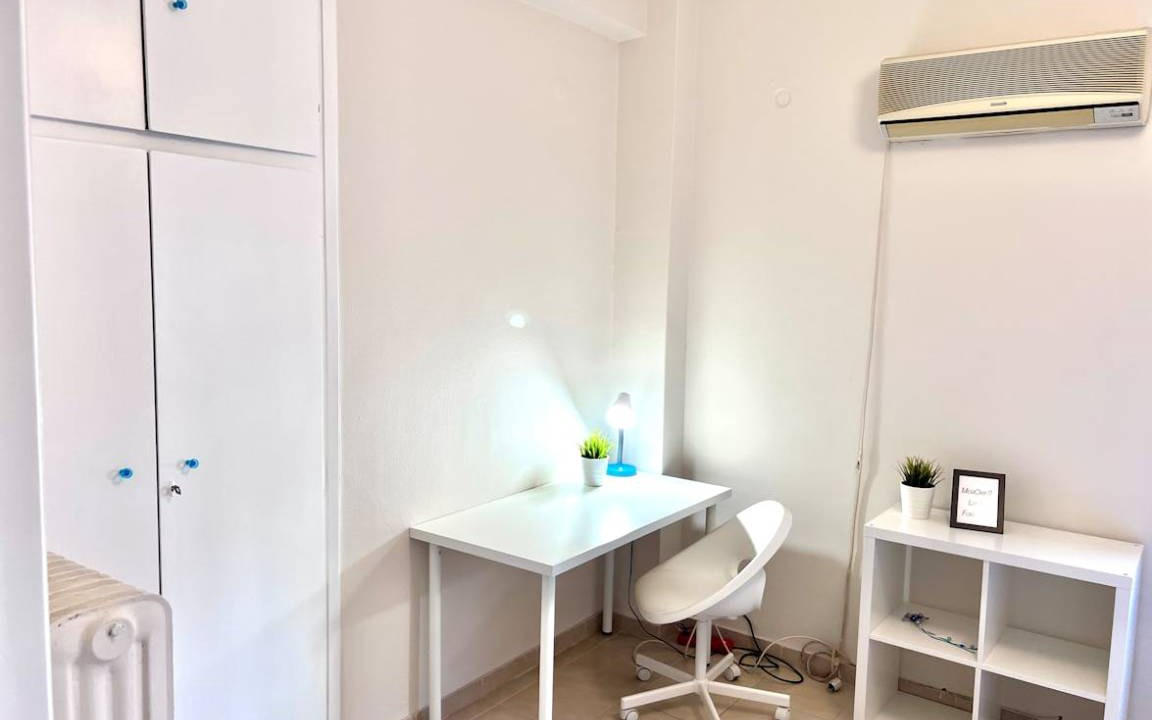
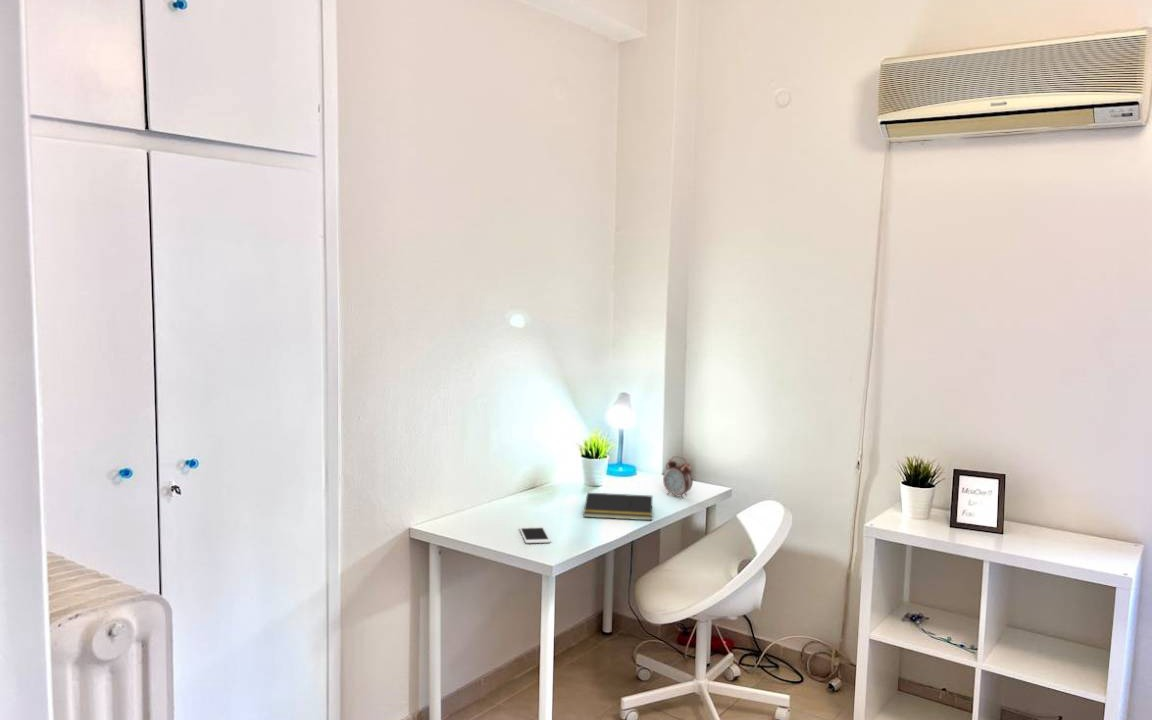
+ notepad [582,492,653,521]
+ cell phone [518,525,552,544]
+ alarm clock [662,455,694,499]
